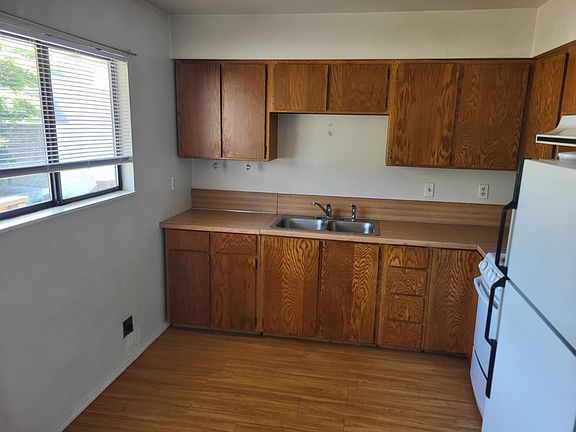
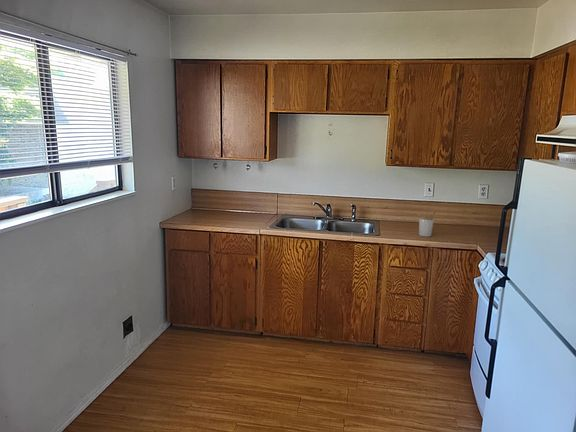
+ utensil holder [416,210,437,238]
